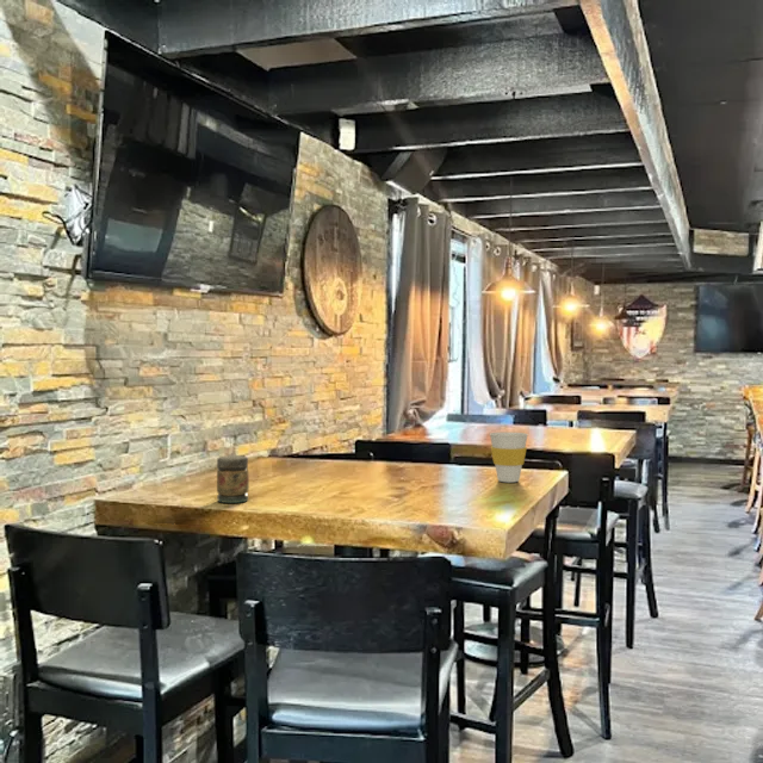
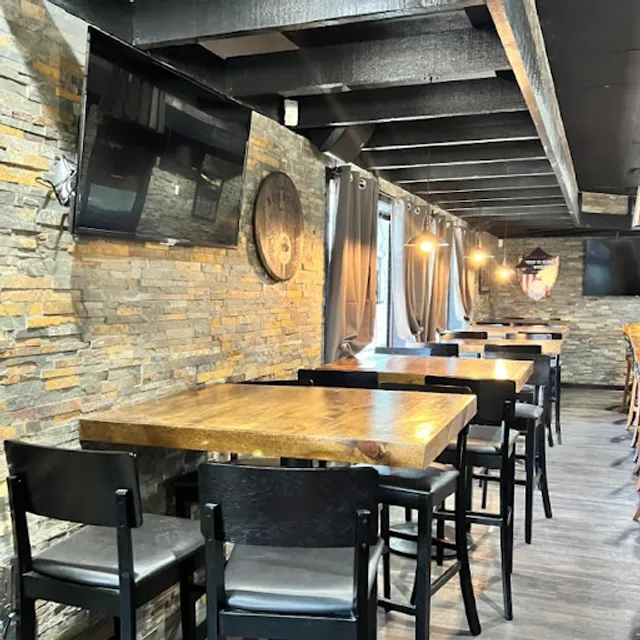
- cup [489,432,529,484]
- jar [216,454,250,504]
